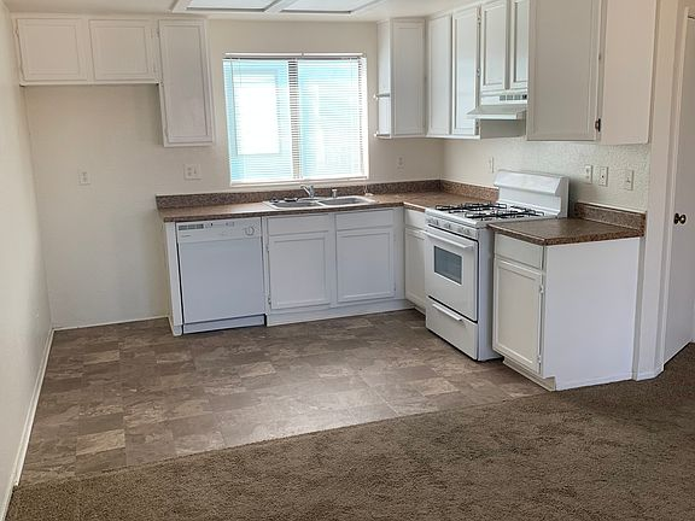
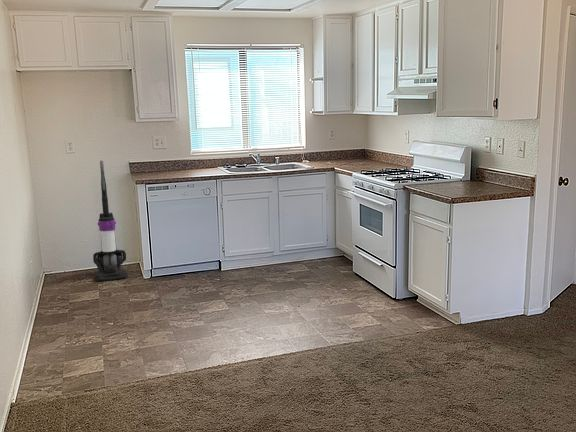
+ vacuum cleaner [92,160,128,282]
